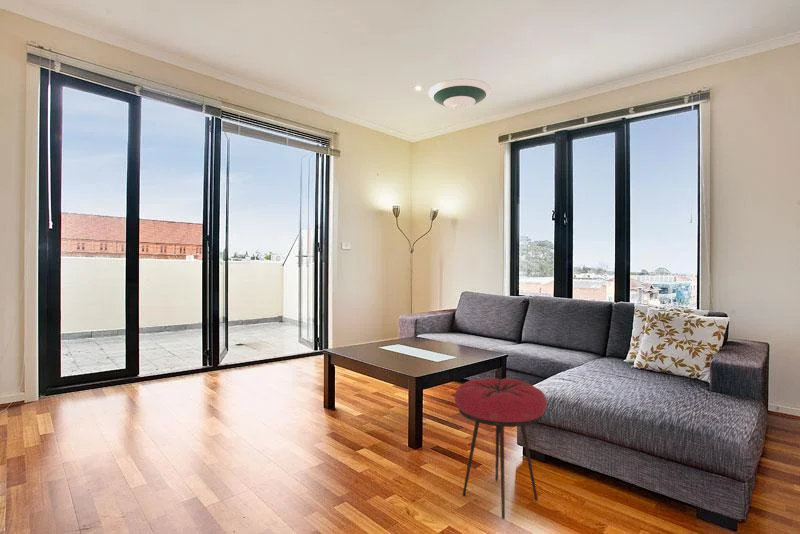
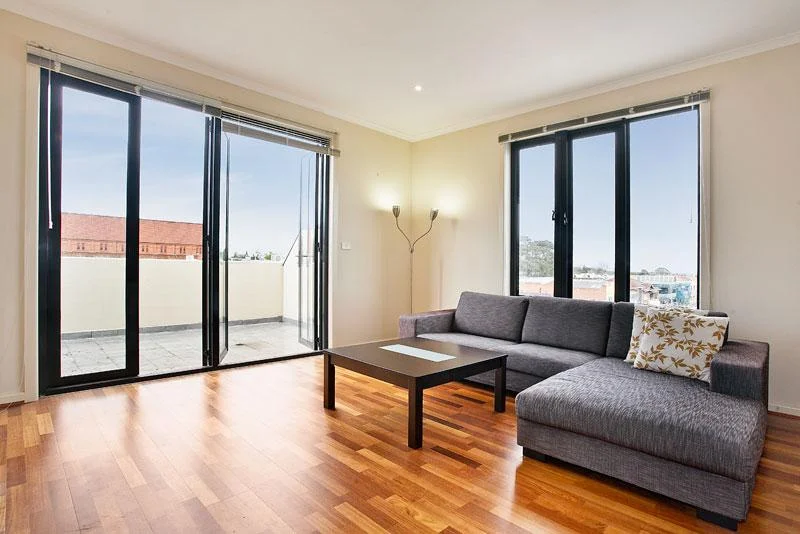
- stool [453,377,548,520]
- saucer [427,78,492,110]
